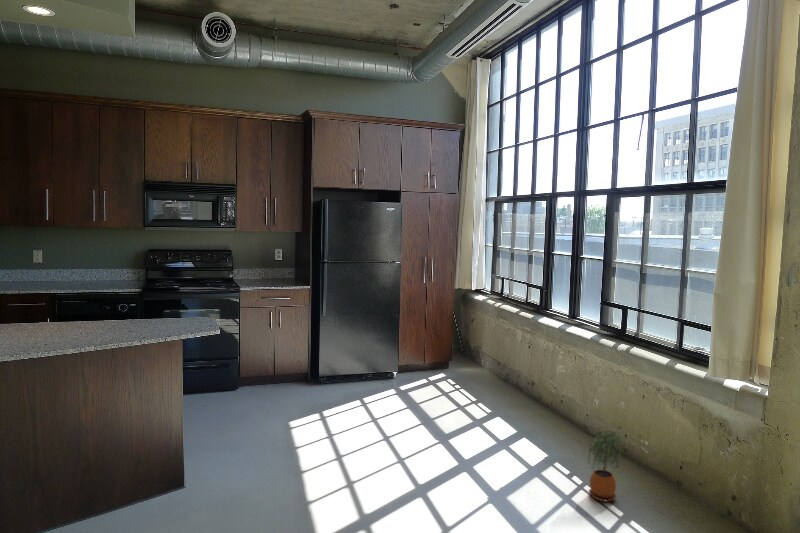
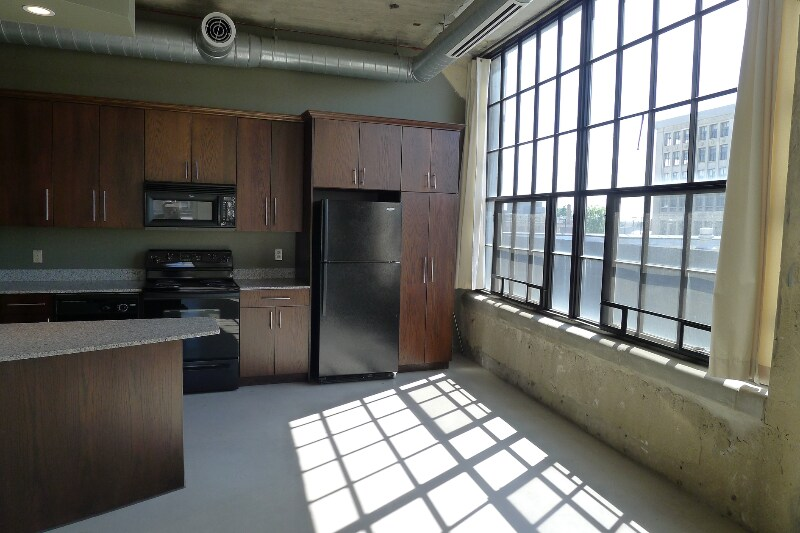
- potted plant [586,430,623,502]
